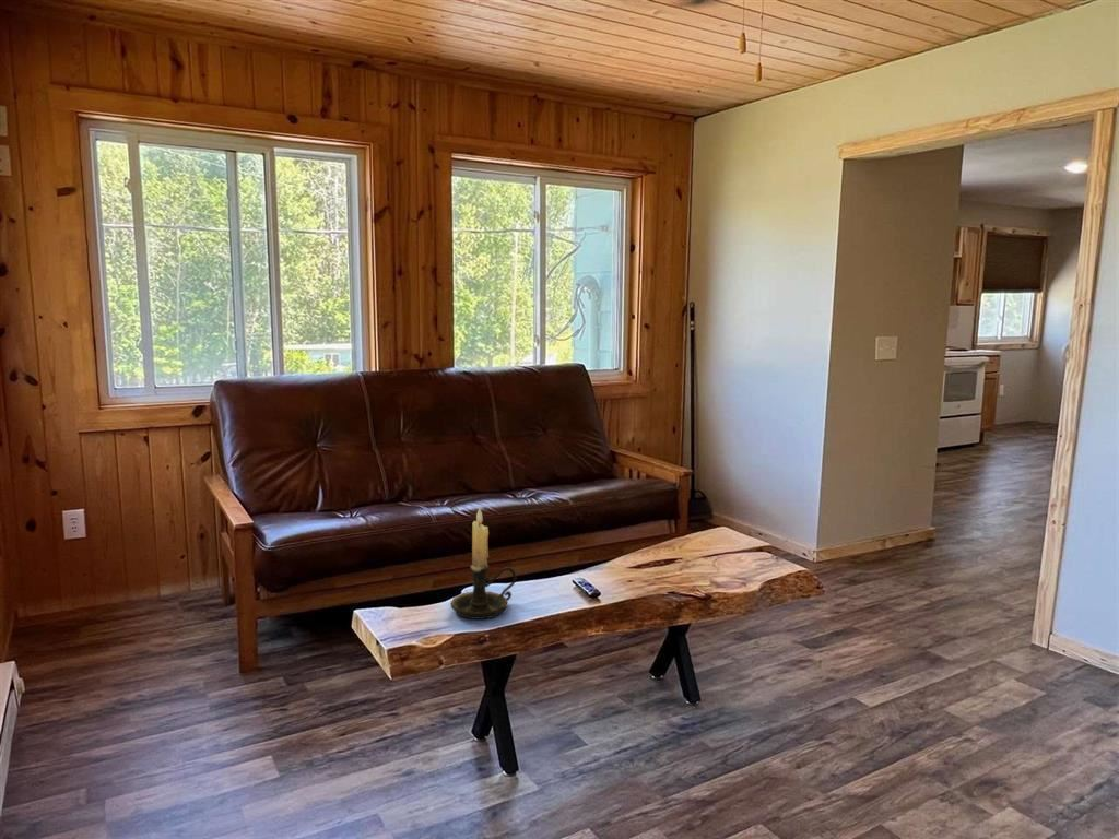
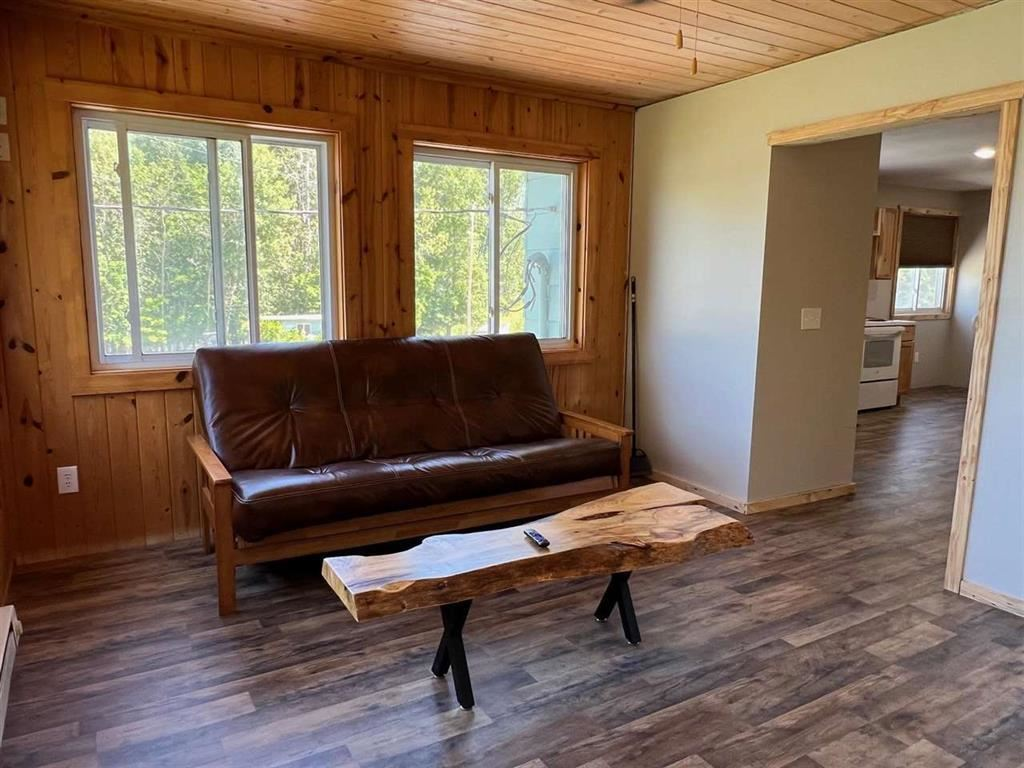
- candle holder [450,507,517,621]
